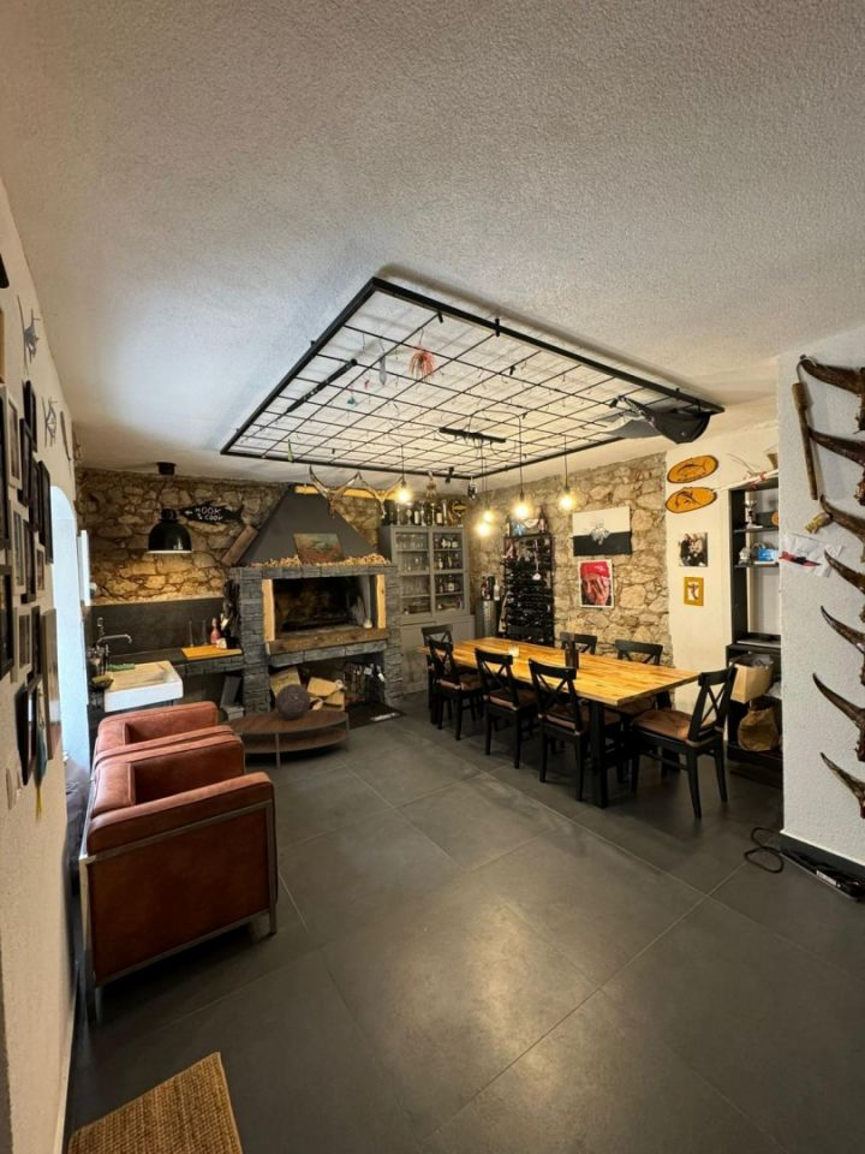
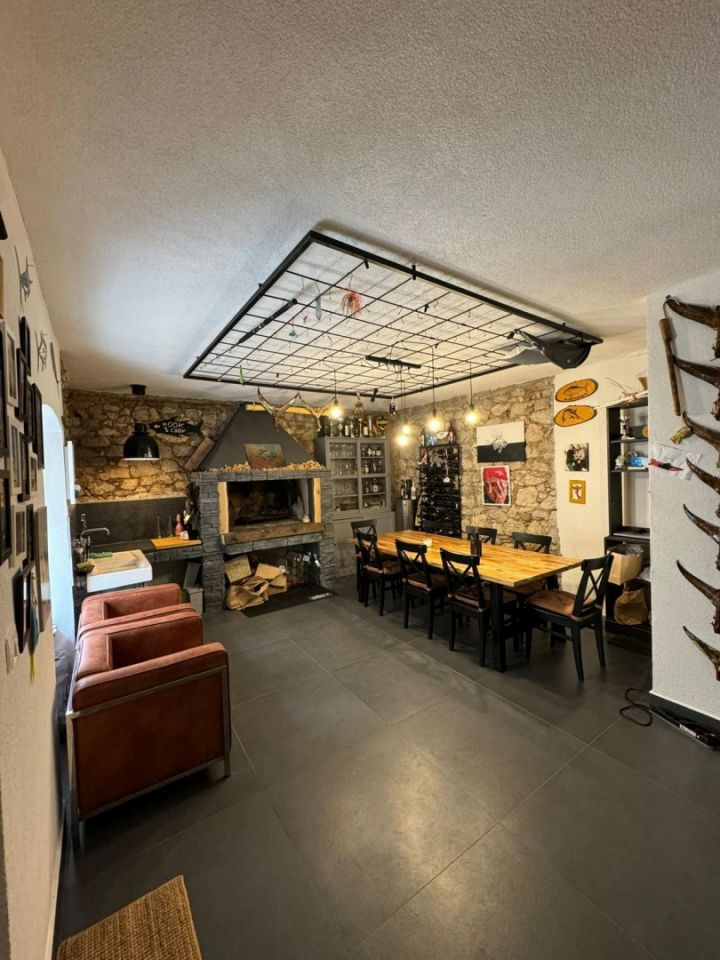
- coffee table [219,708,351,771]
- decorative sphere [274,683,312,719]
